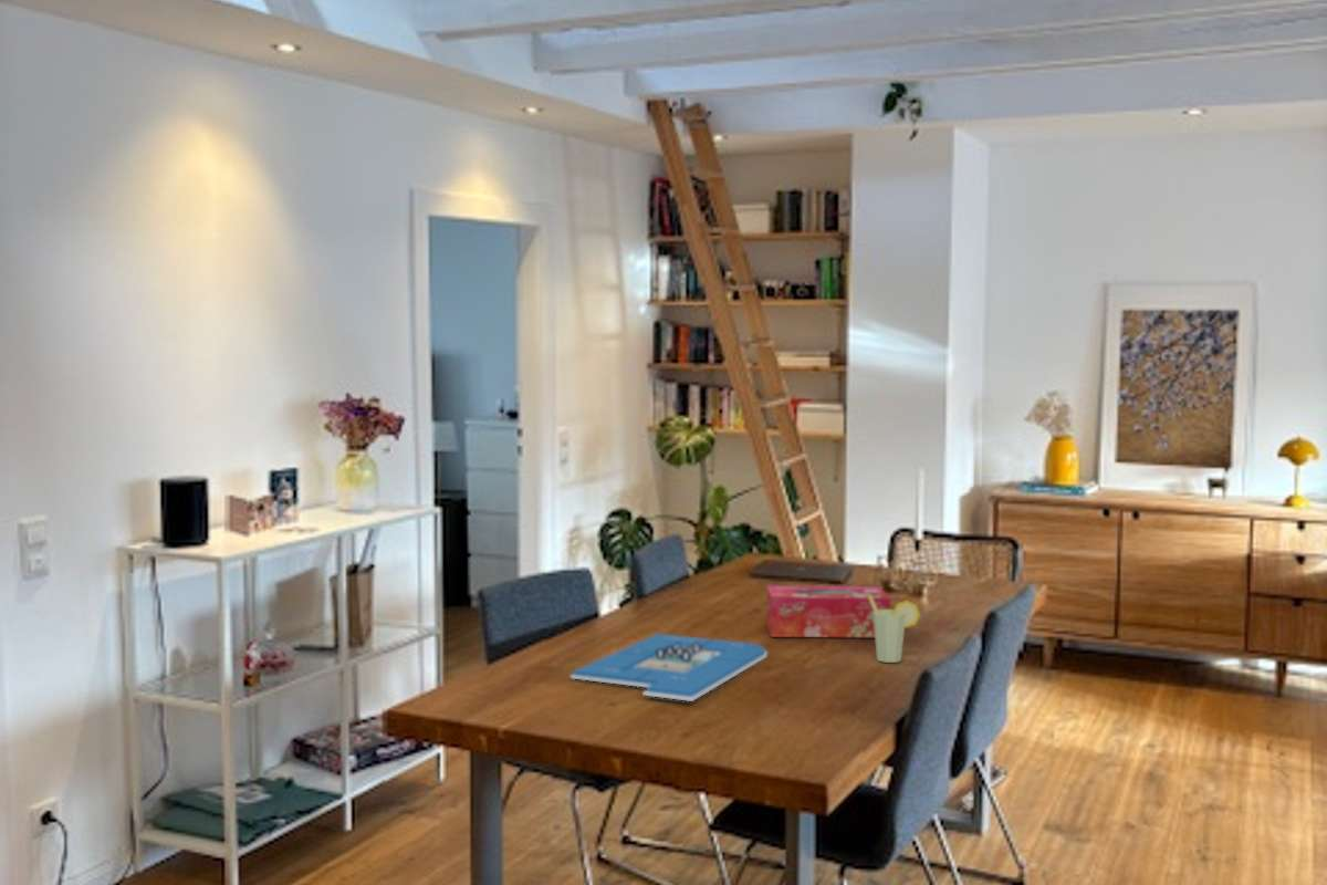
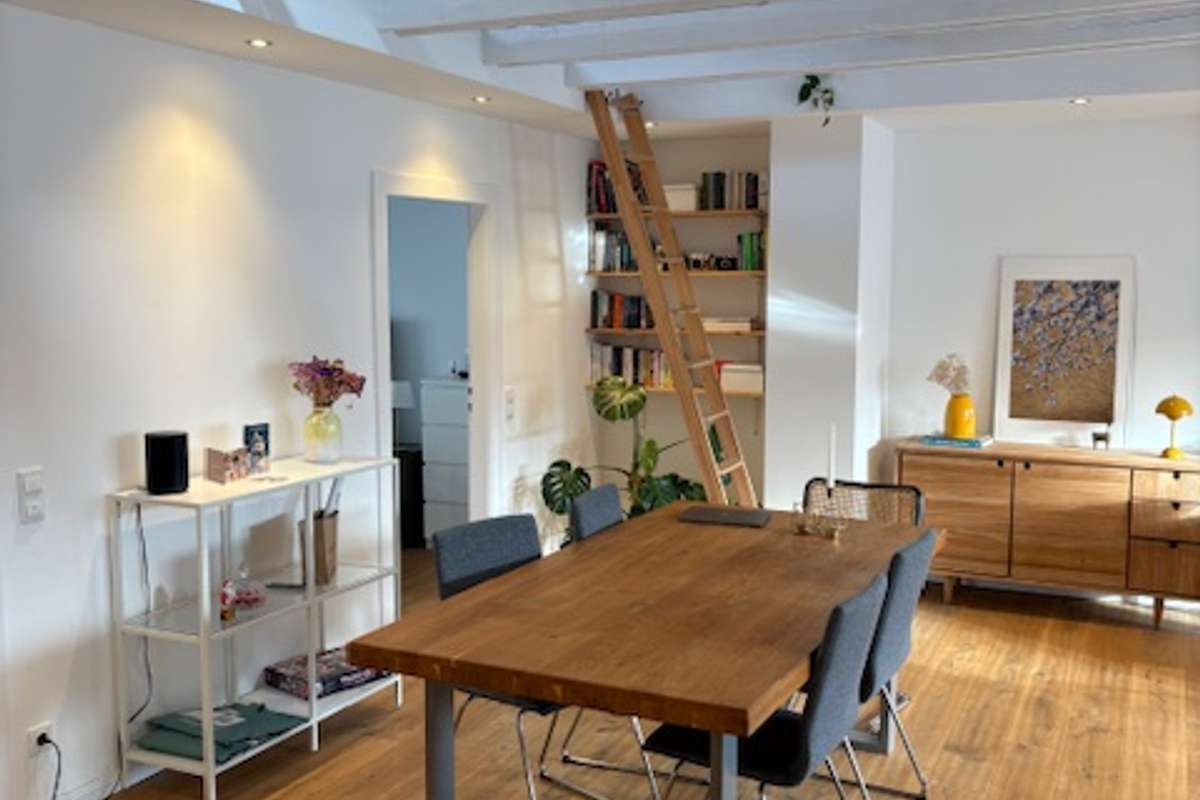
- cup [868,595,921,664]
- board game [570,633,769,702]
- tissue box [765,585,891,638]
